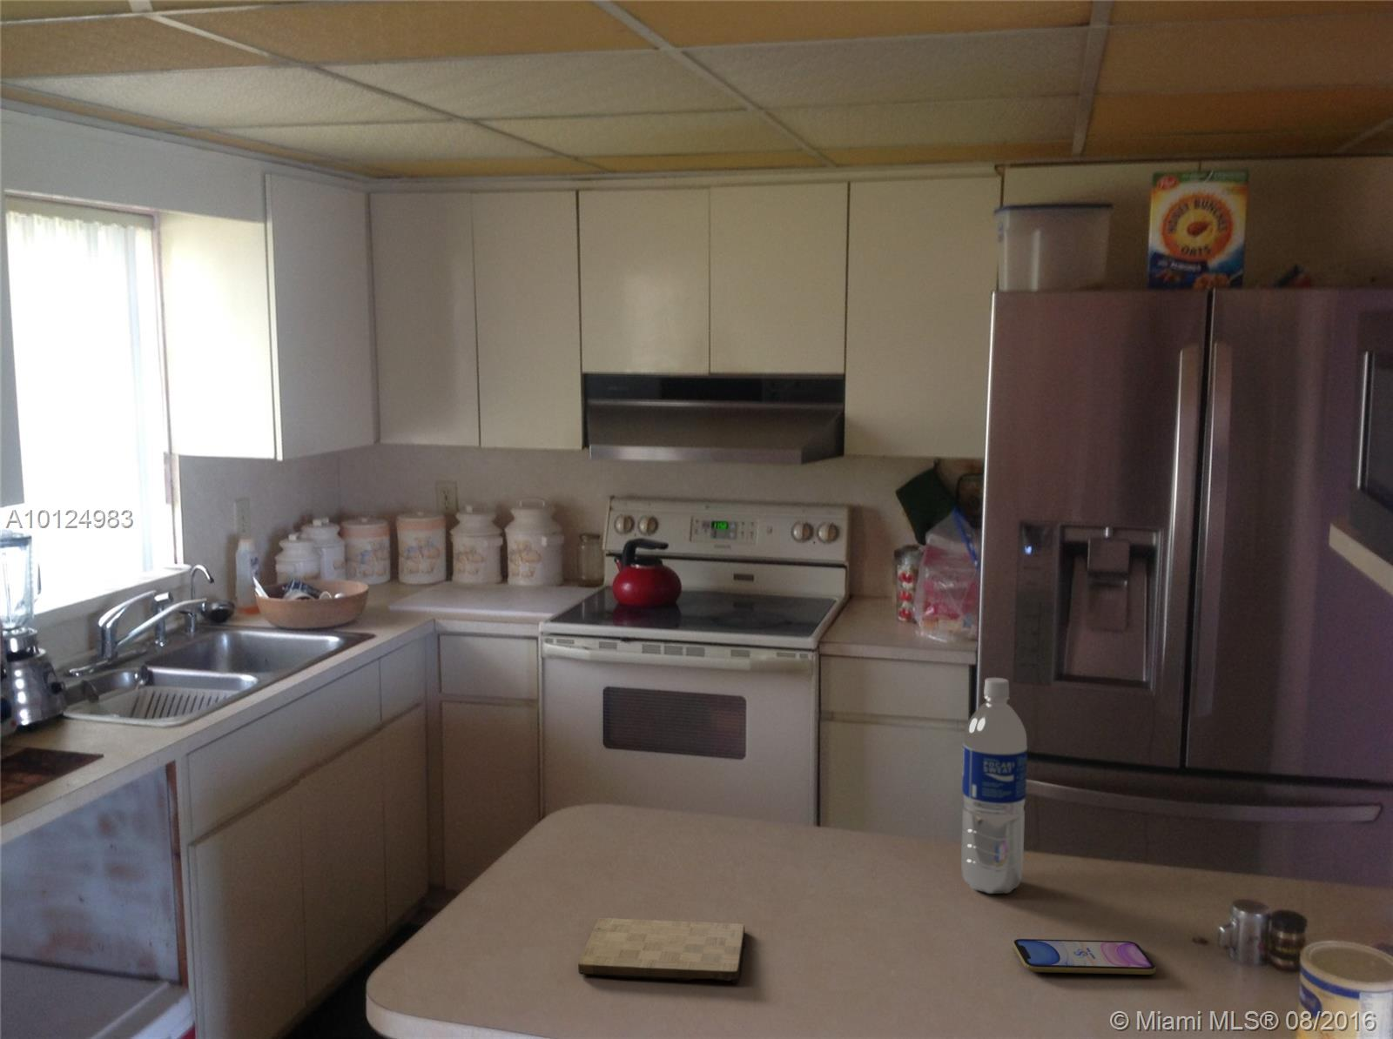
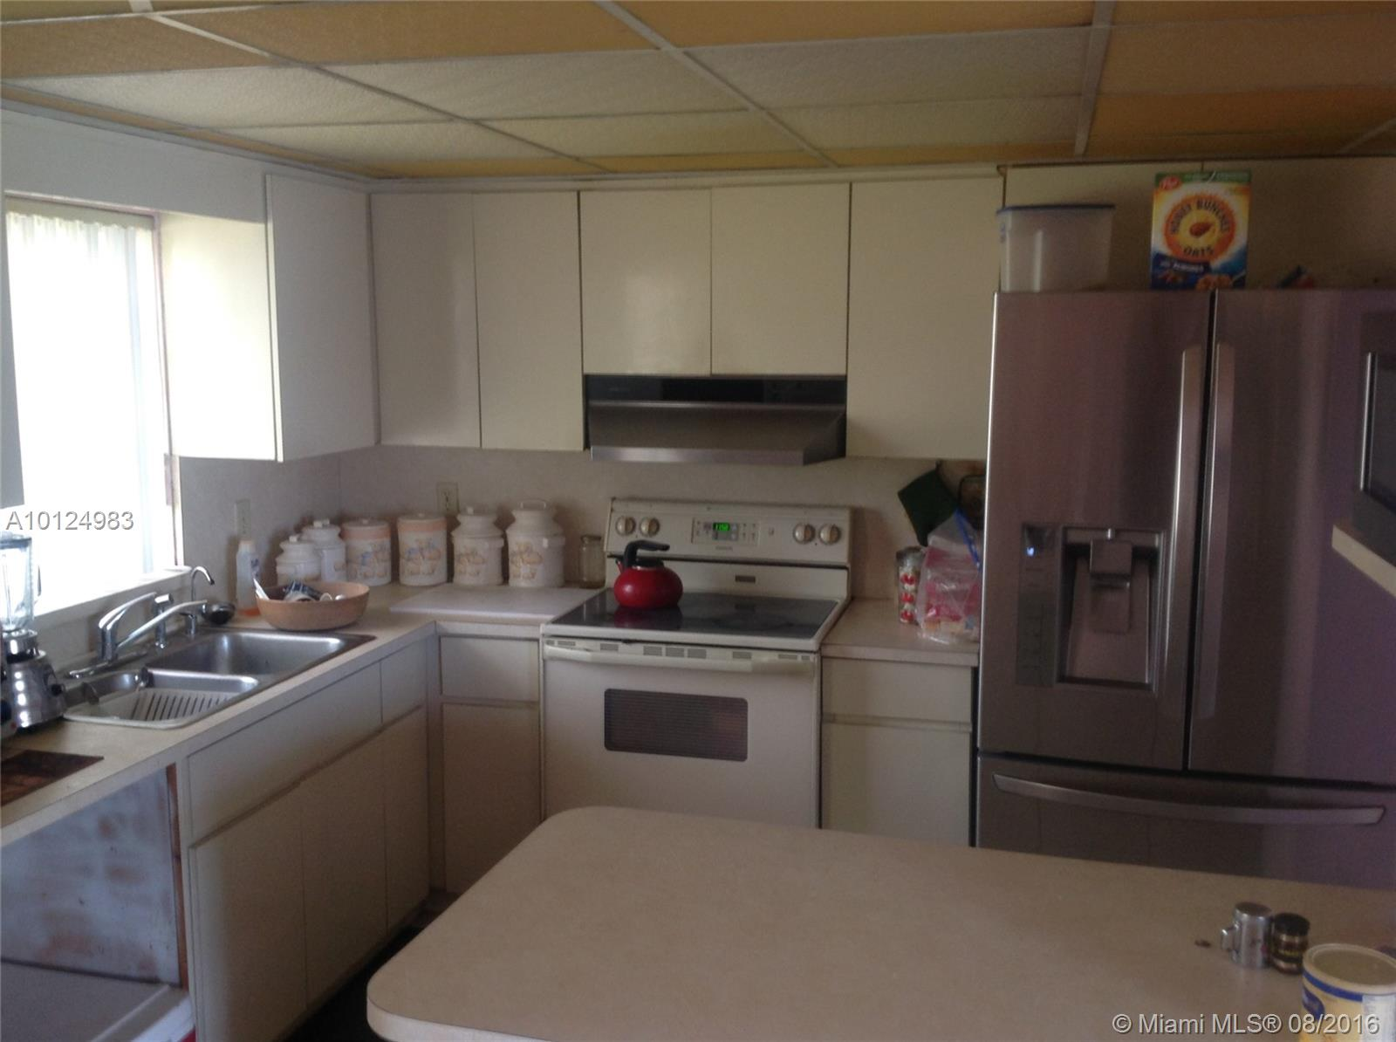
- water bottle [961,677,1028,895]
- cutting board [578,917,746,984]
- smartphone [1012,939,1157,976]
